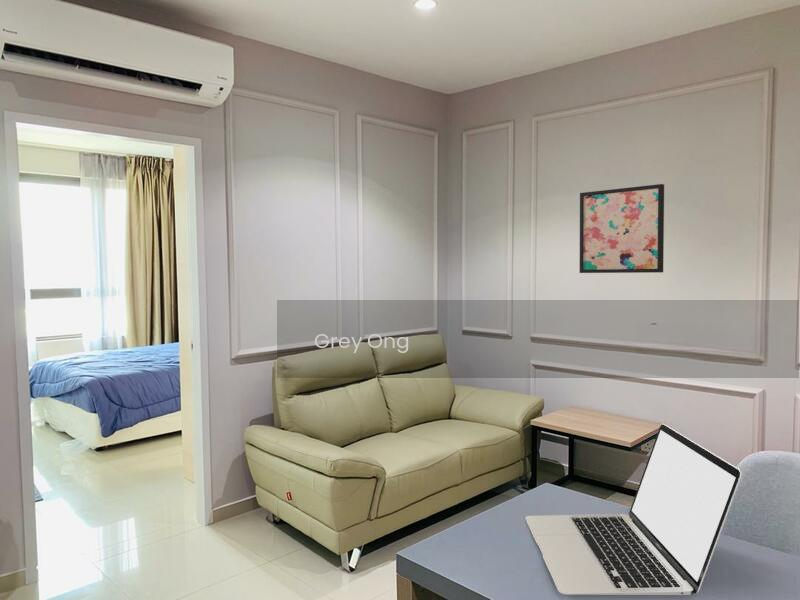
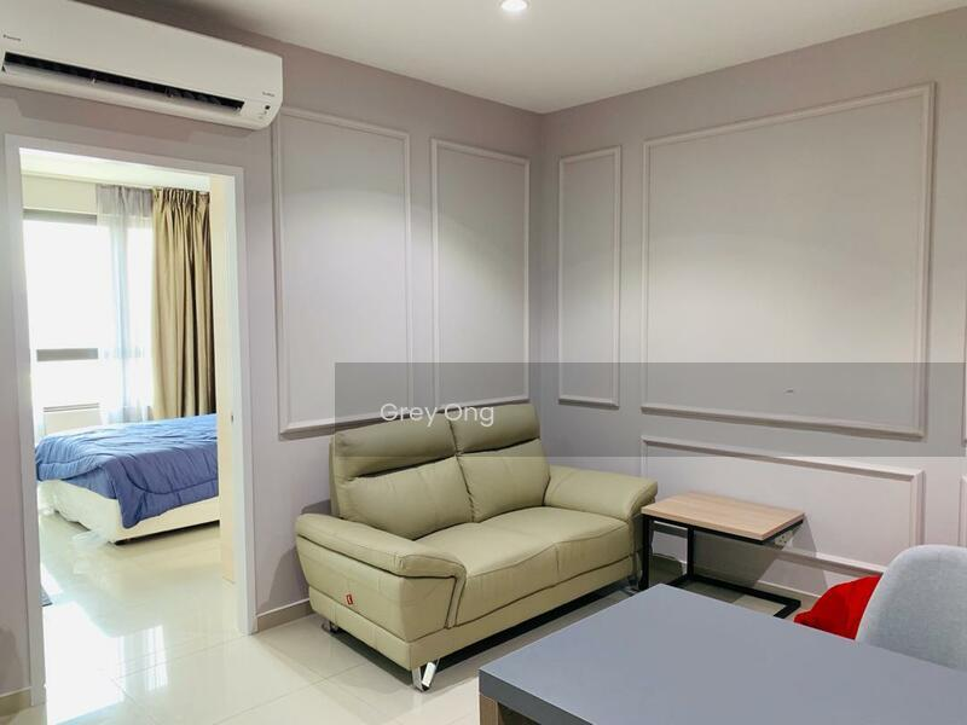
- wall art [579,183,665,274]
- laptop [524,423,743,596]
